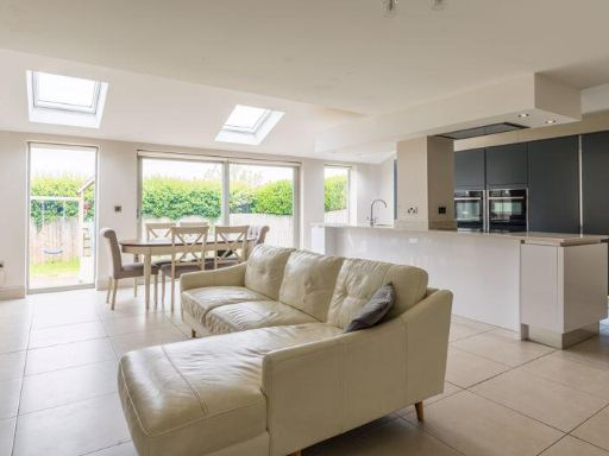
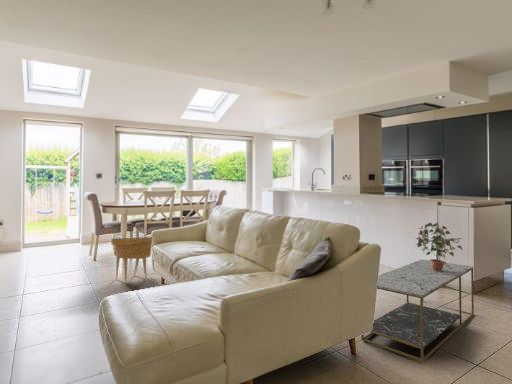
+ coffee table [360,259,475,363]
+ side table [110,236,153,284]
+ potted plant [415,222,464,271]
